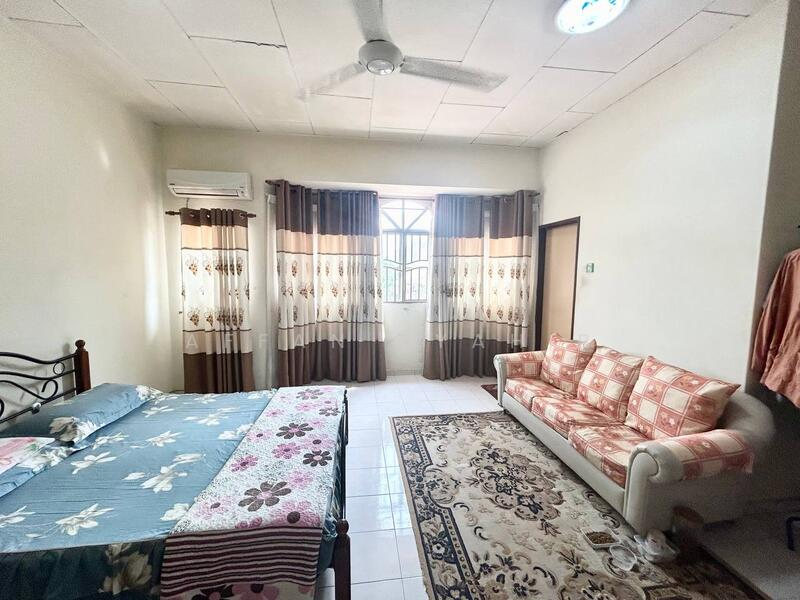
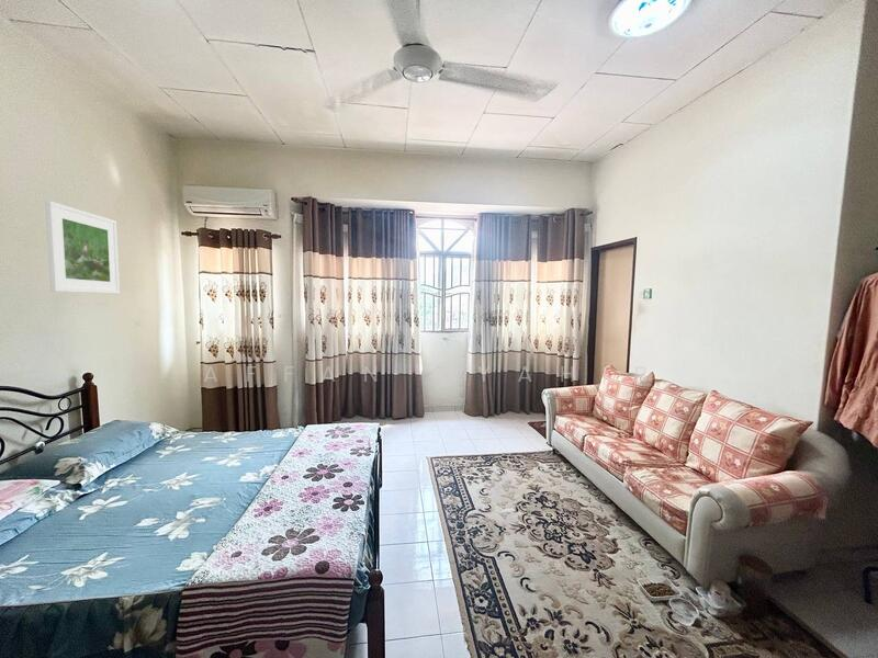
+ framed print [45,200,121,295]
